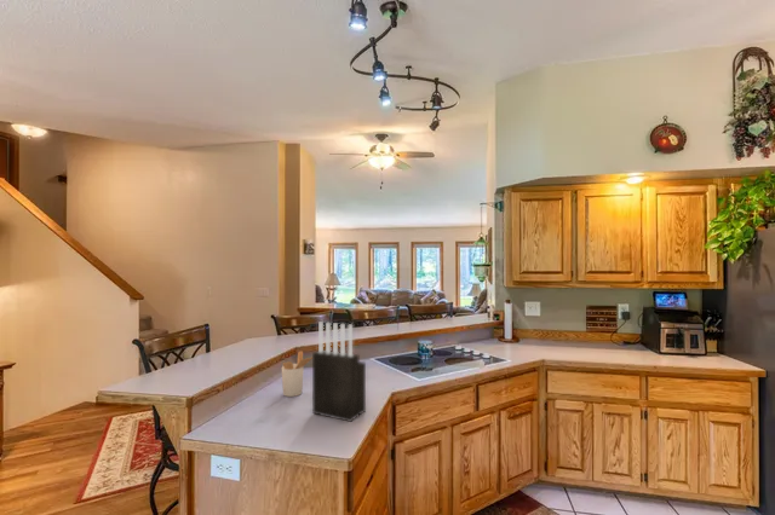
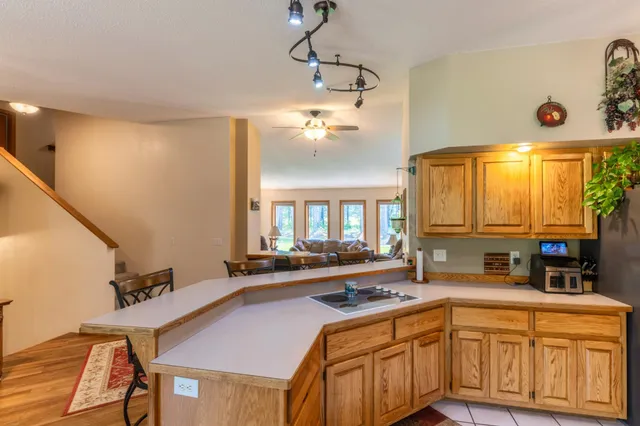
- knife block [311,320,367,423]
- utensil holder [281,349,312,398]
